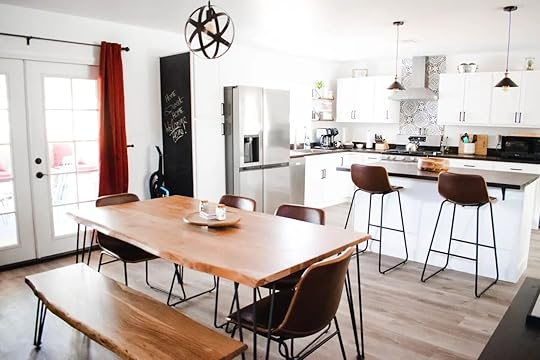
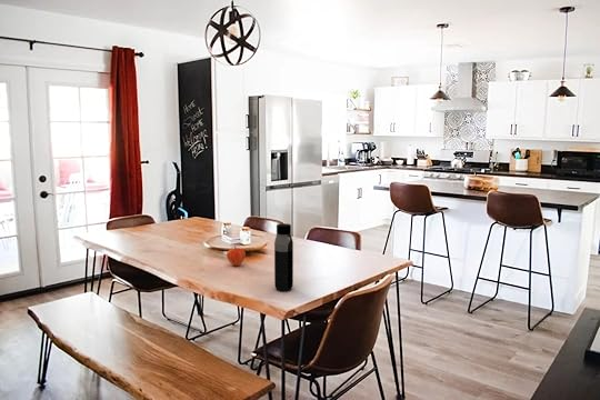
+ fruit [226,244,247,267]
+ water bottle [273,222,294,292]
